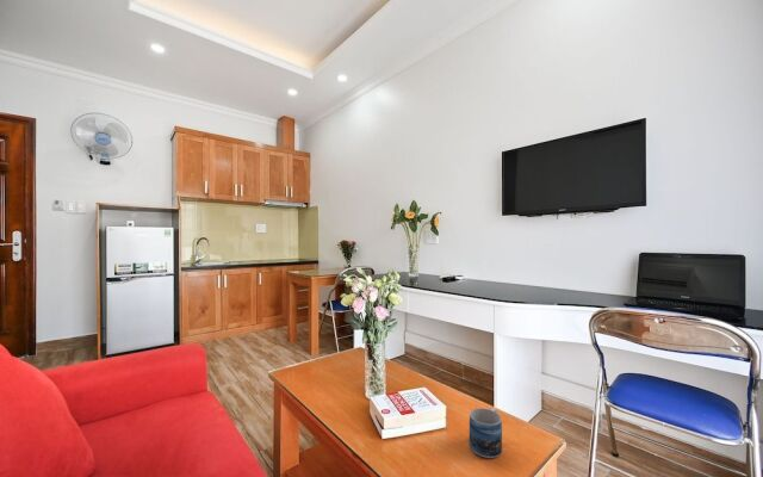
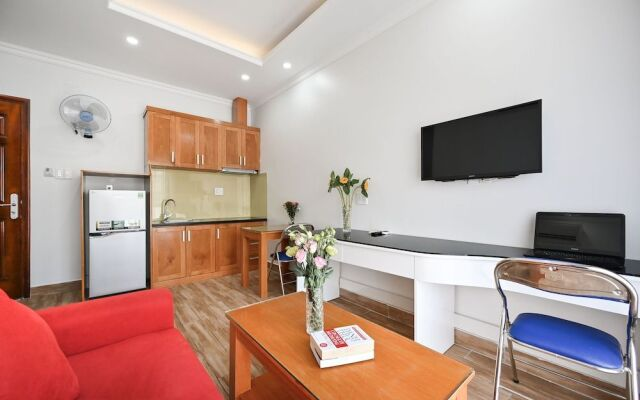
- mug [469,407,503,459]
